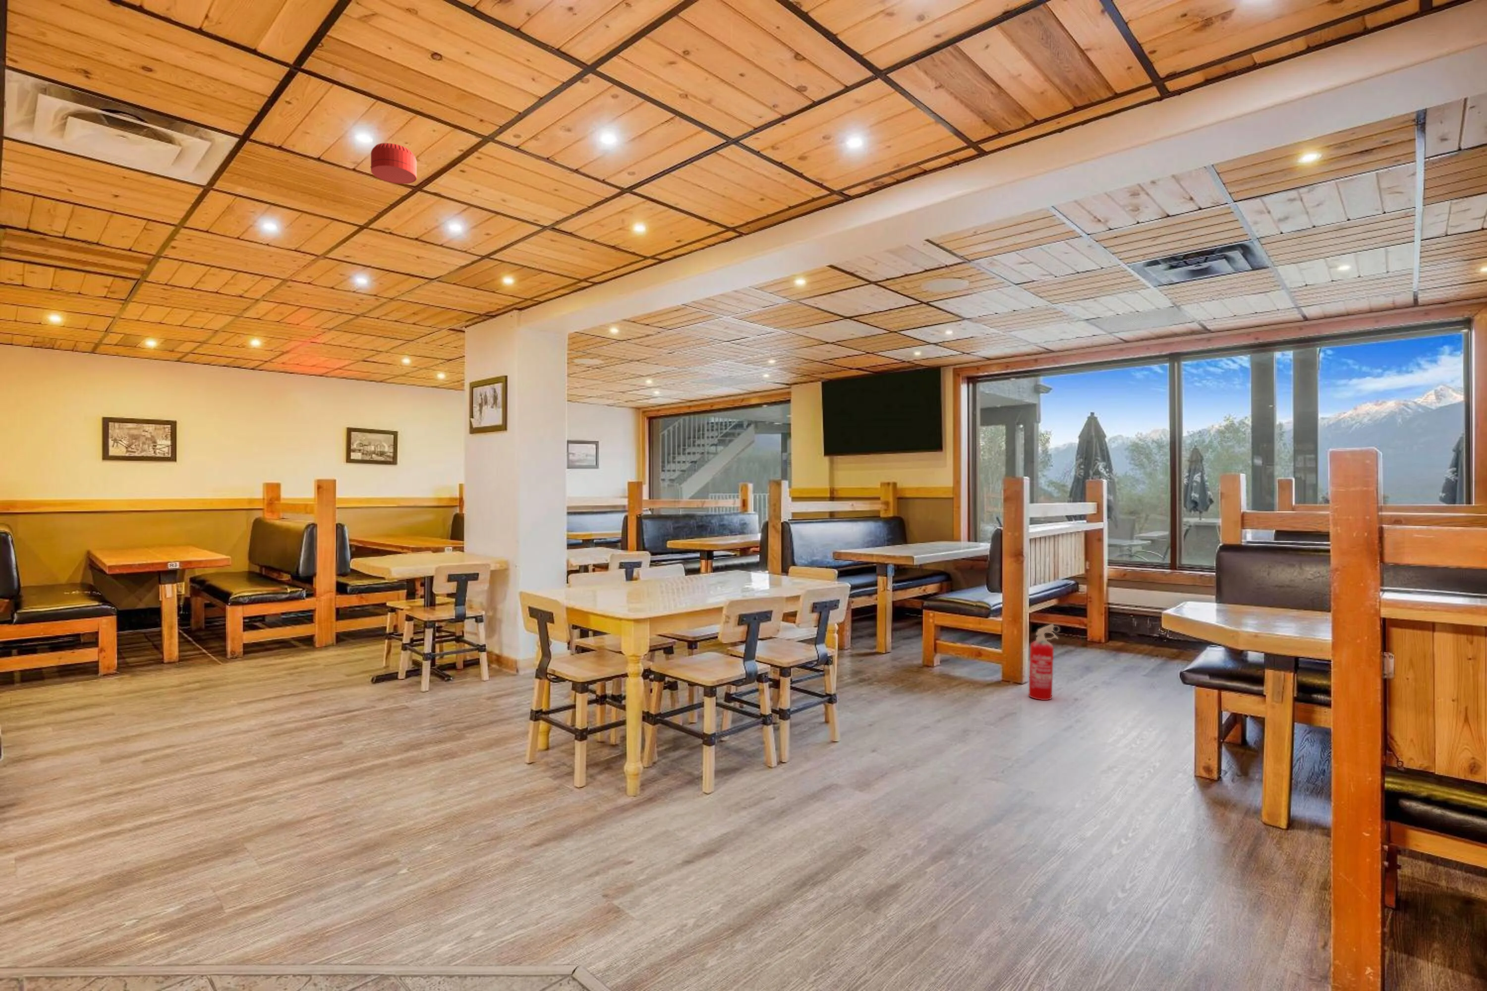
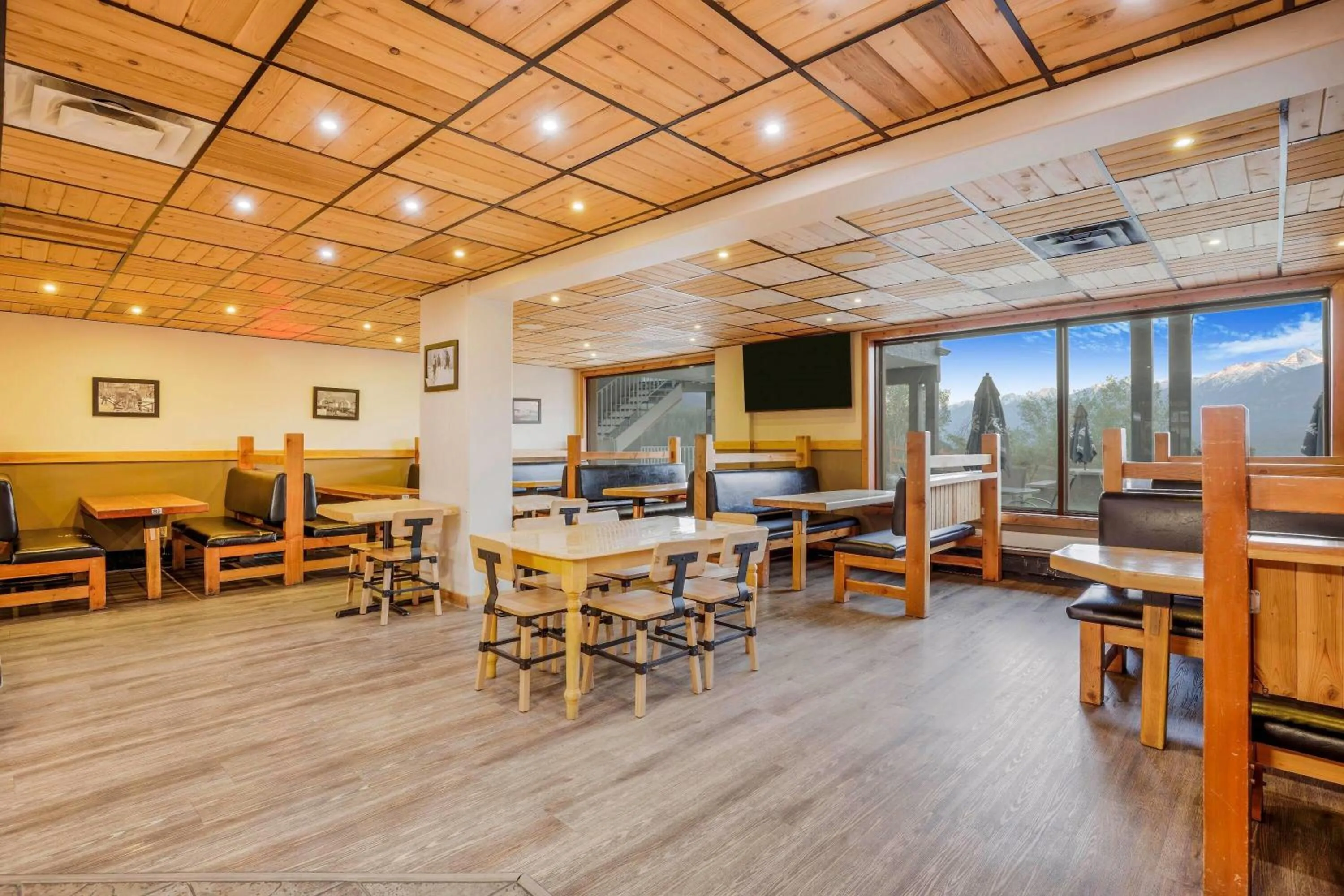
- smoke detector [370,143,417,185]
- fire extinguisher [1028,624,1060,700]
